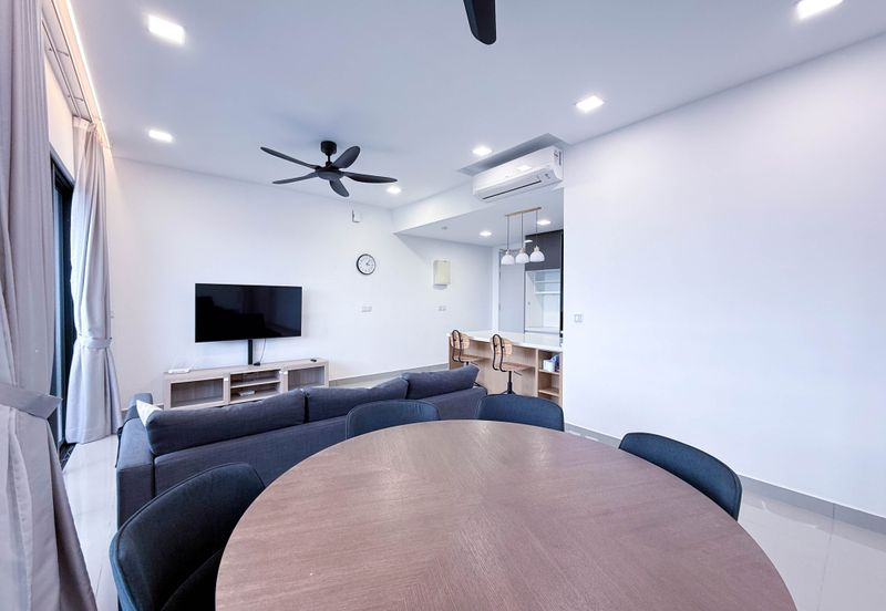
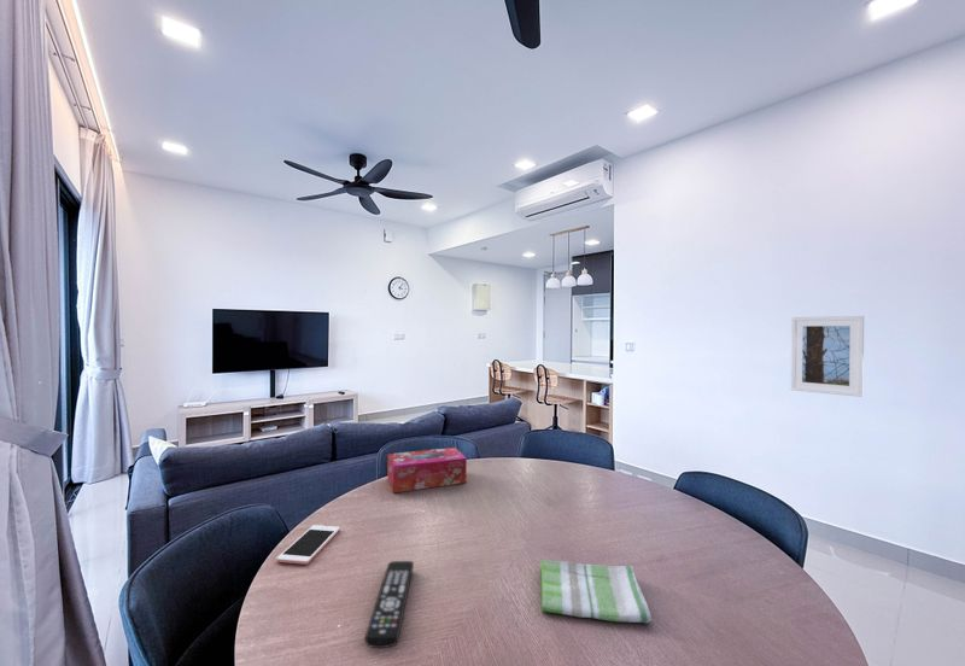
+ dish towel [540,559,653,625]
+ cell phone [275,524,341,566]
+ tissue box [386,446,468,493]
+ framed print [790,315,865,398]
+ remote control [364,560,415,649]
